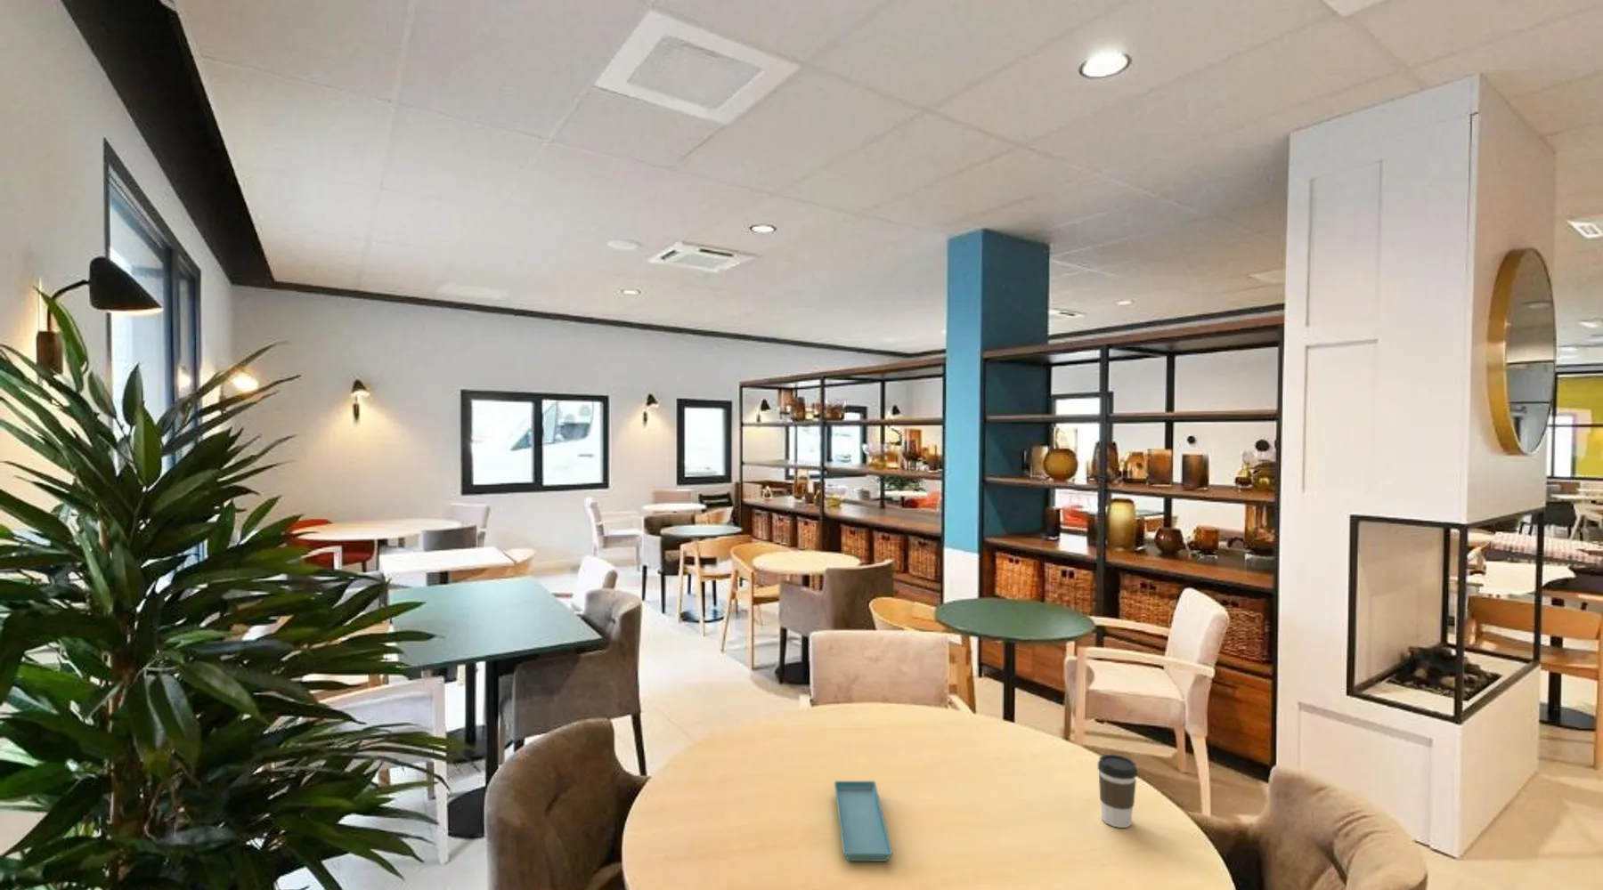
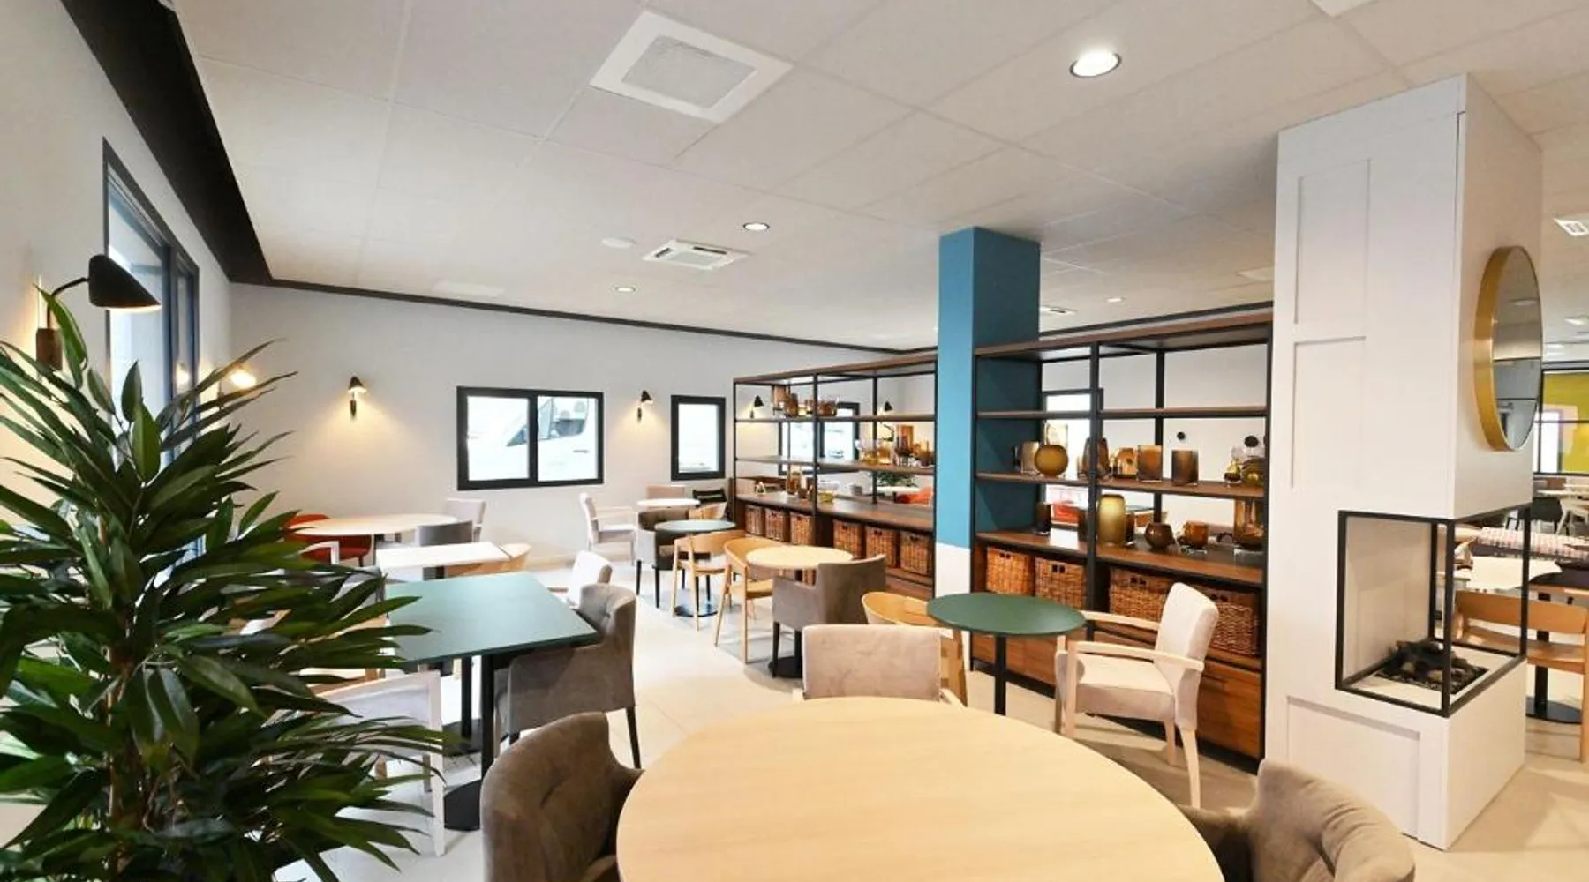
- saucer [833,780,894,863]
- coffee cup [1098,754,1138,829]
